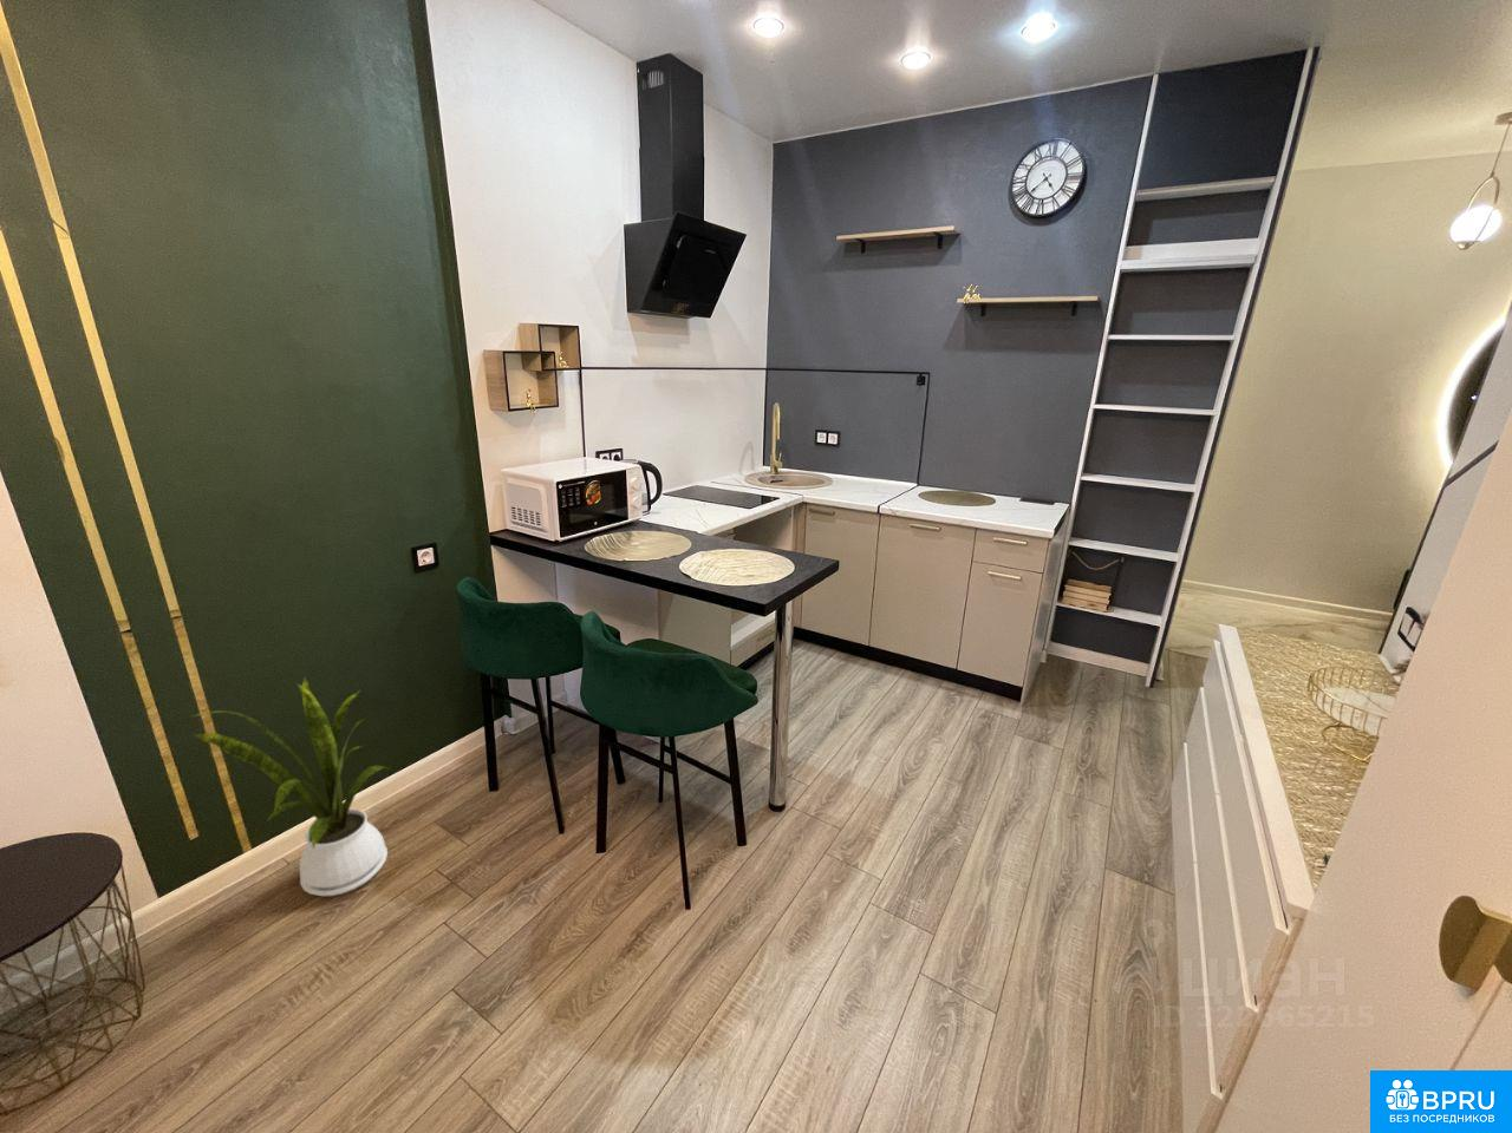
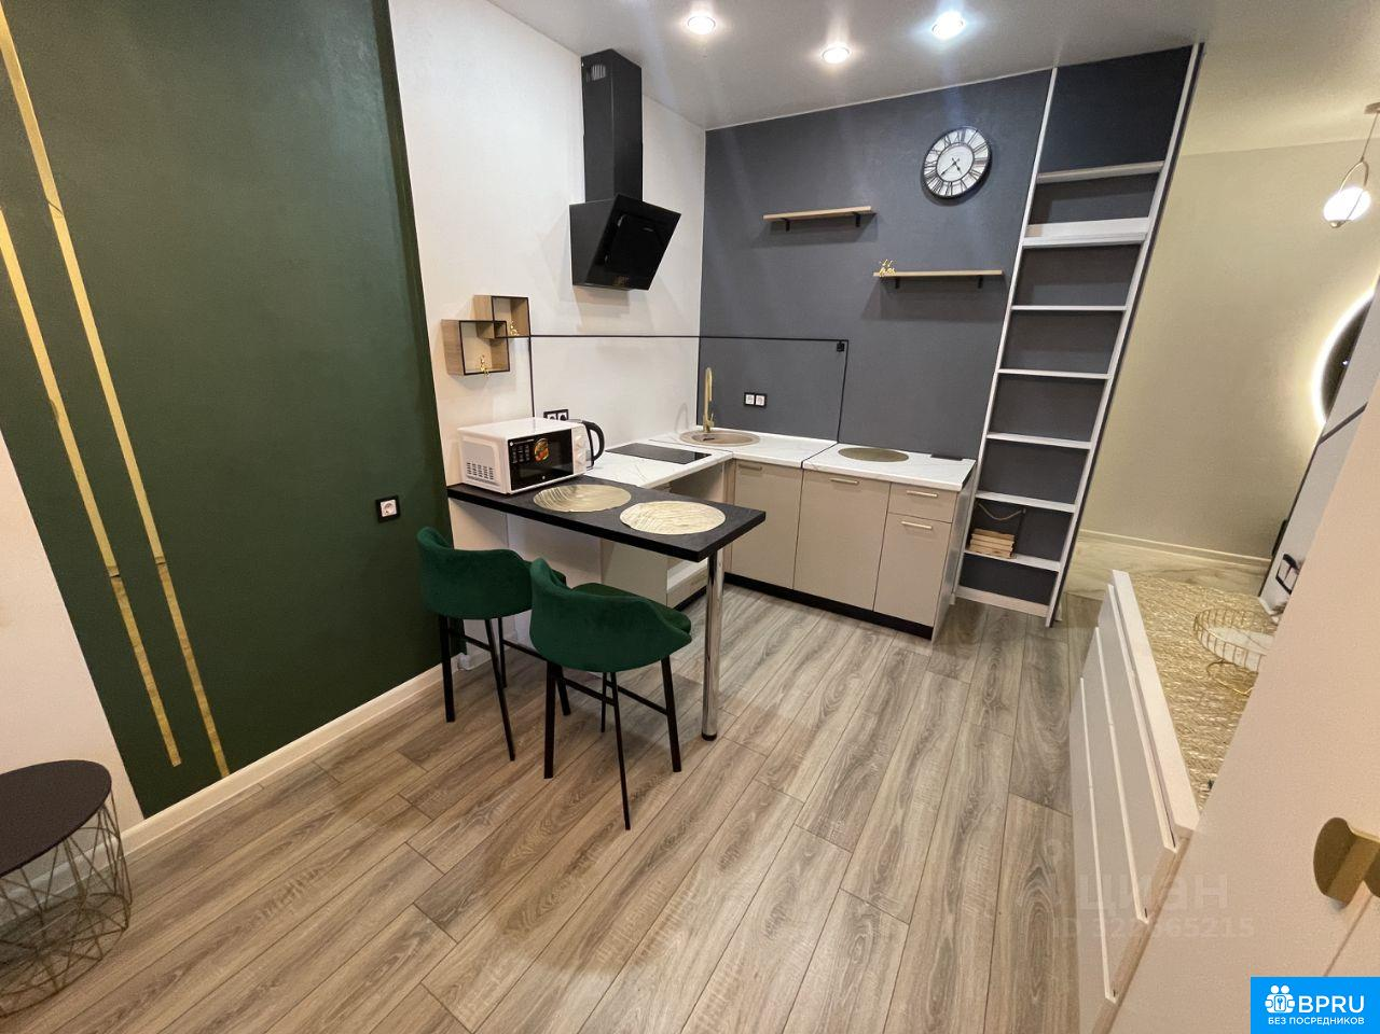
- house plant [193,677,391,897]
